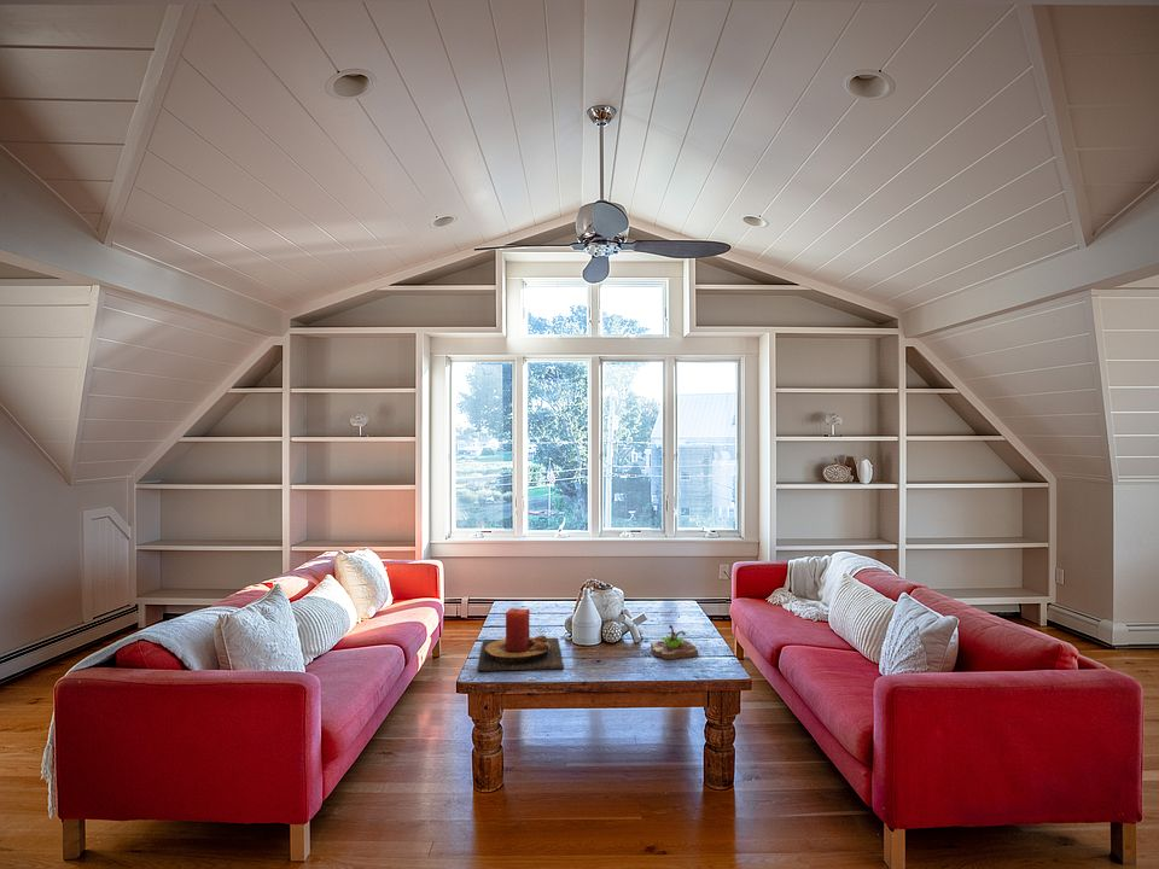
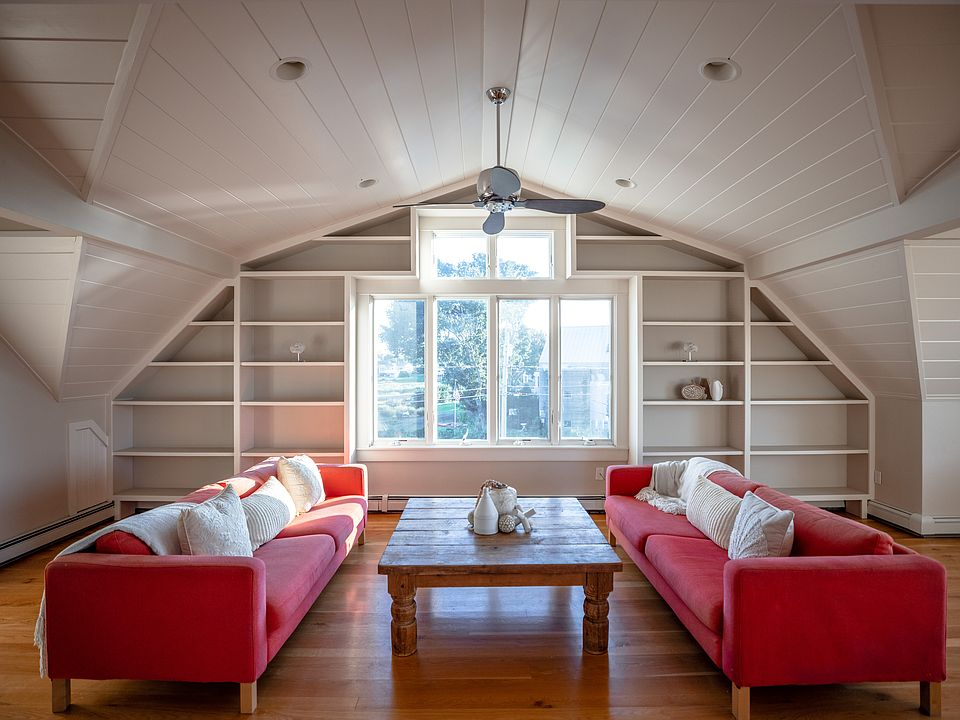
- succulent planter [650,624,699,660]
- candle [477,607,565,672]
